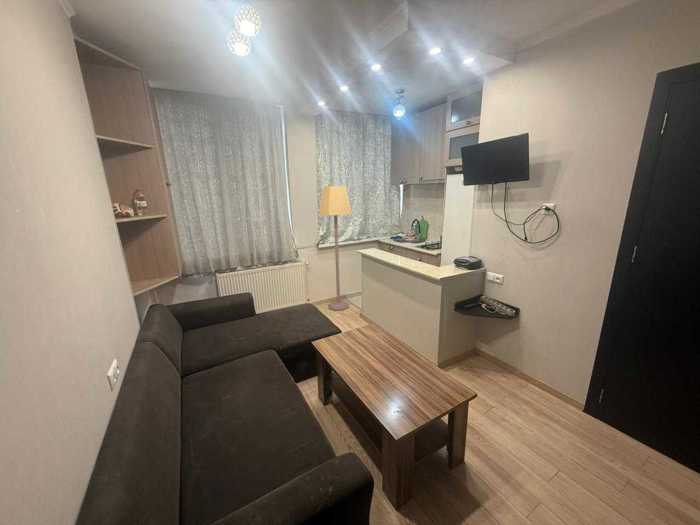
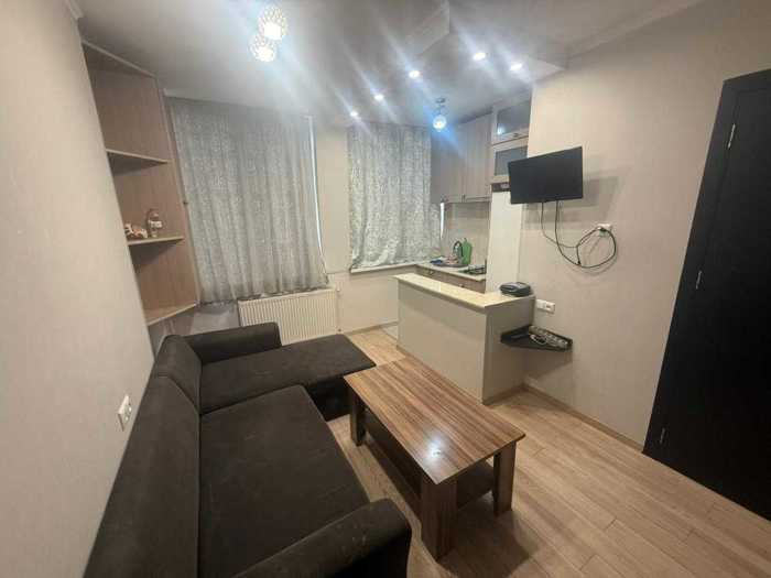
- lamp [318,185,353,311]
